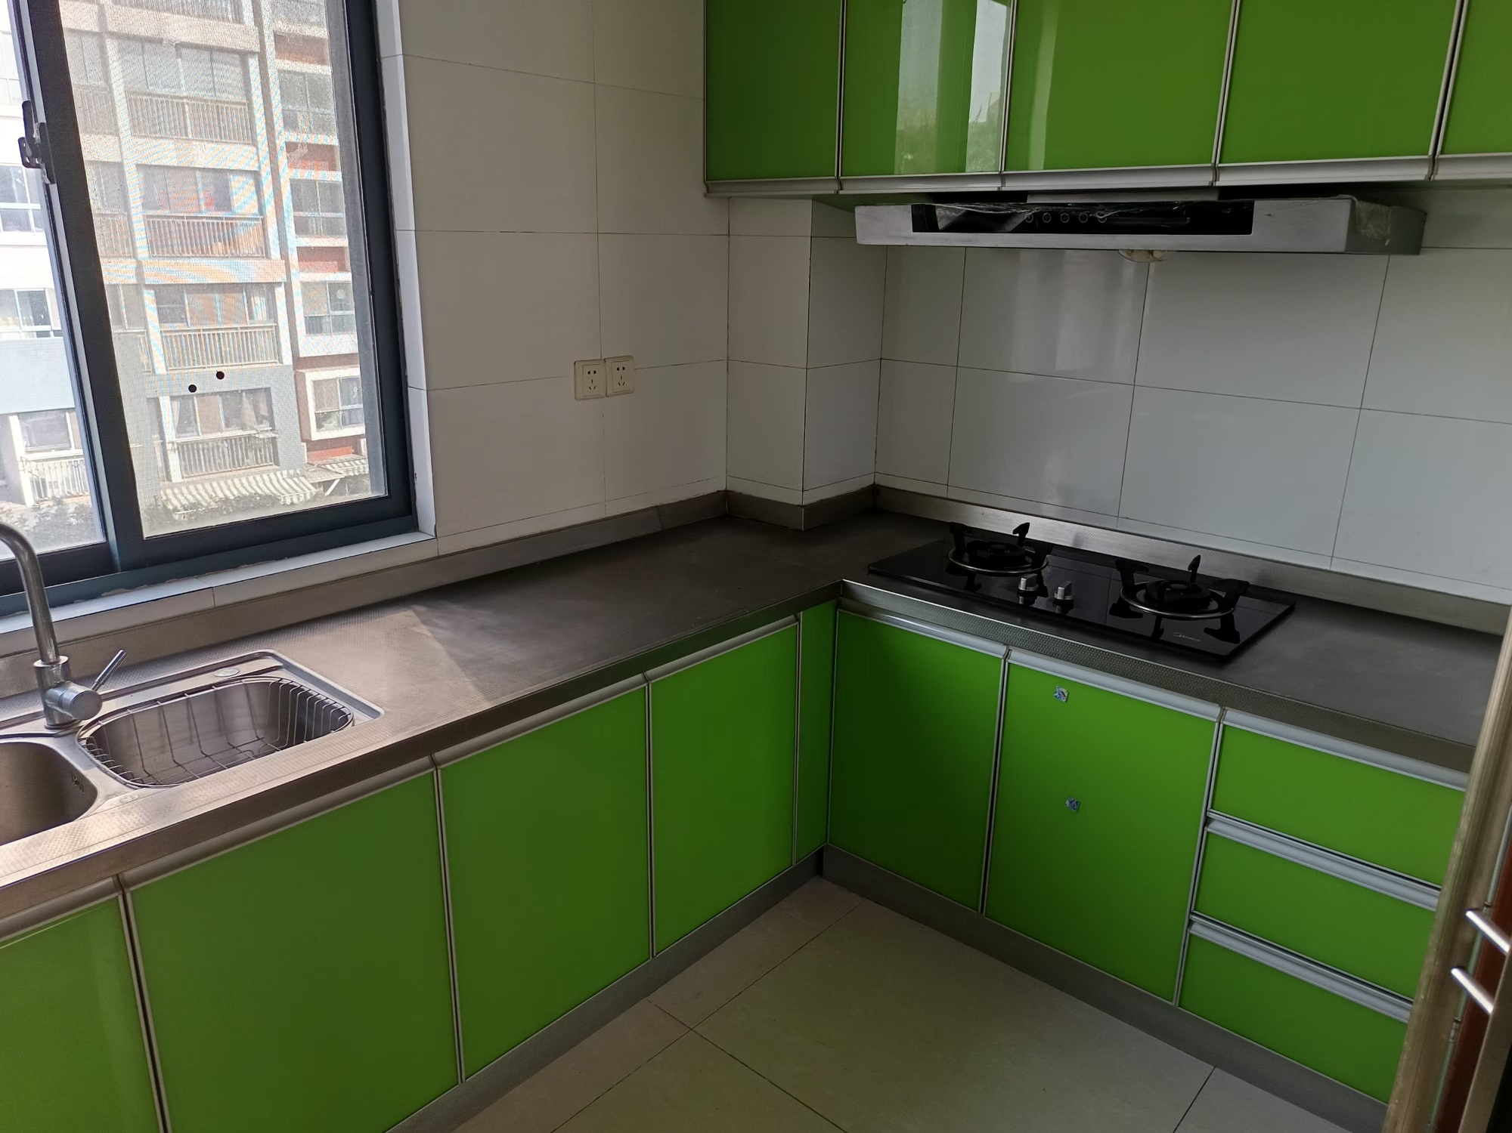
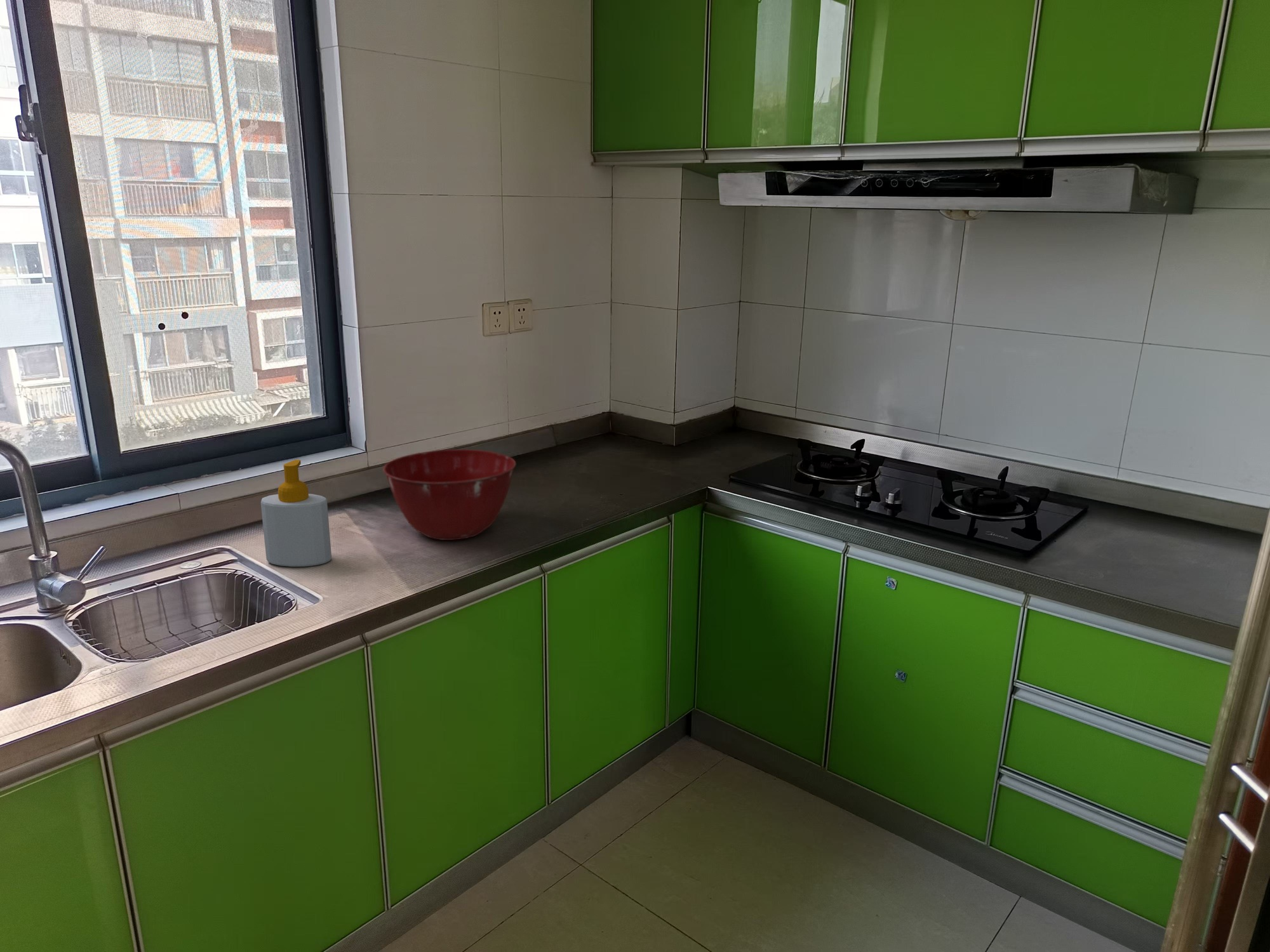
+ soap bottle [260,459,332,567]
+ mixing bowl [382,449,516,541]
